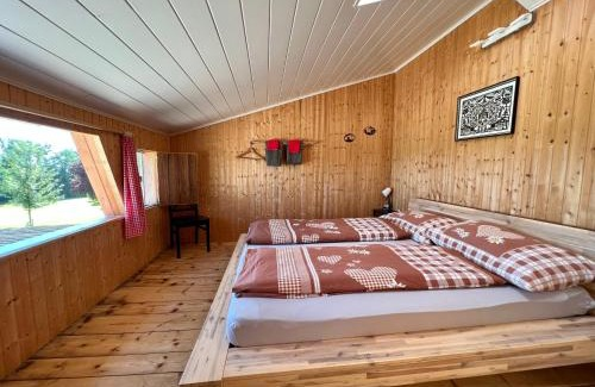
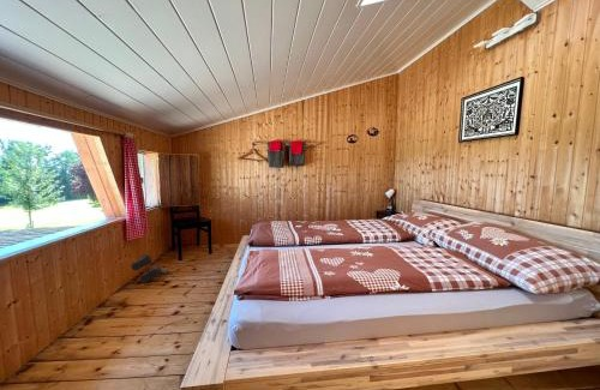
+ boots [130,252,169,284]
